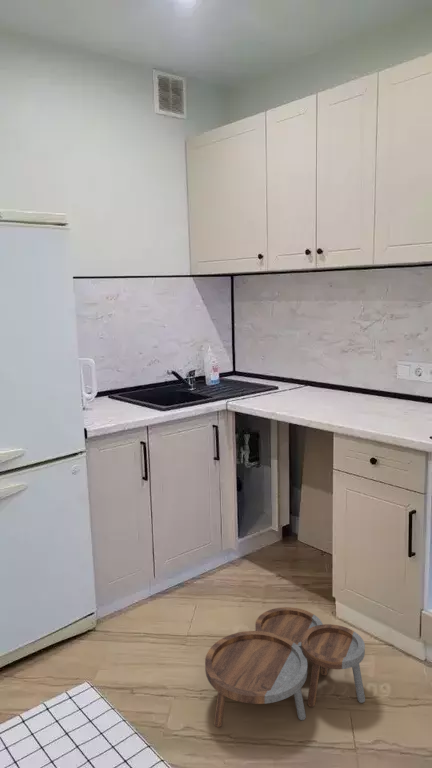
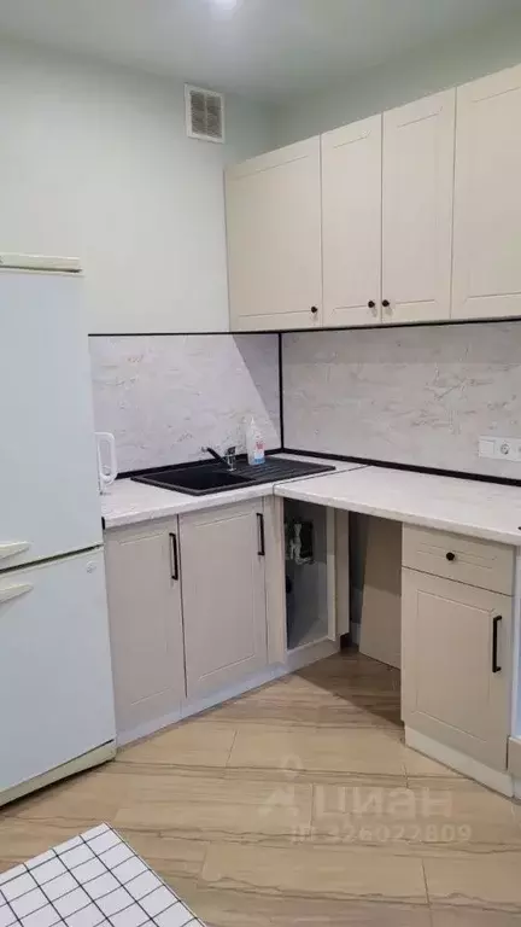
- nesting tables [204,606,366,728]
